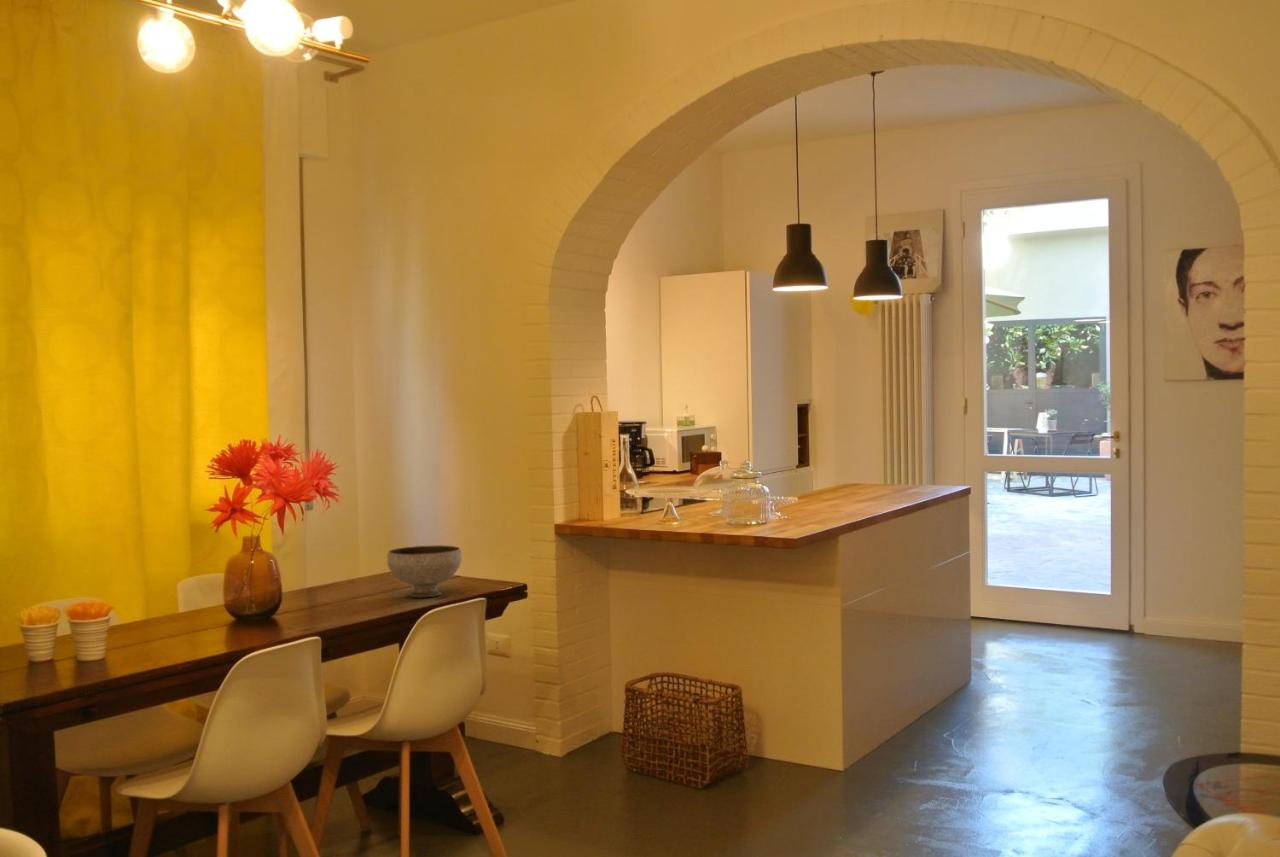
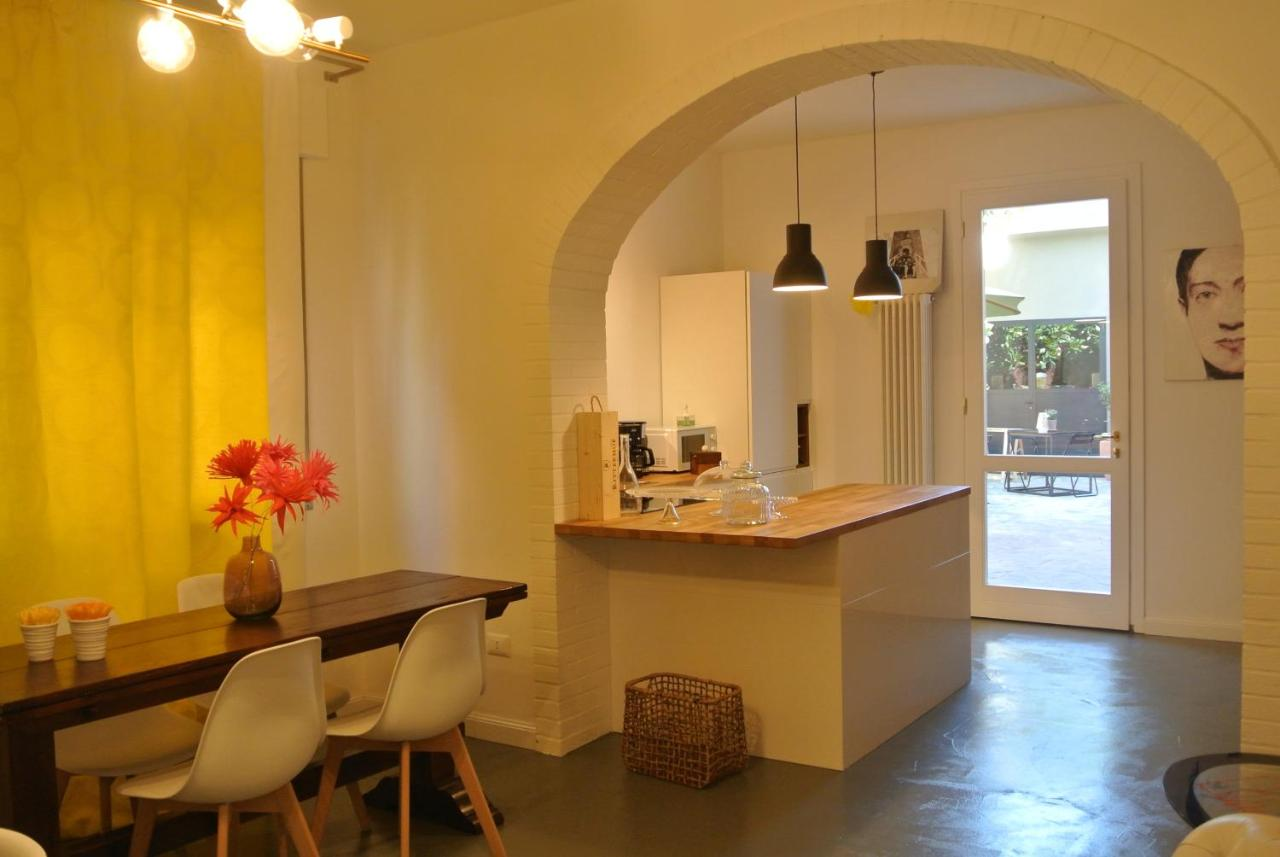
- bowl [386,544,463,598]
